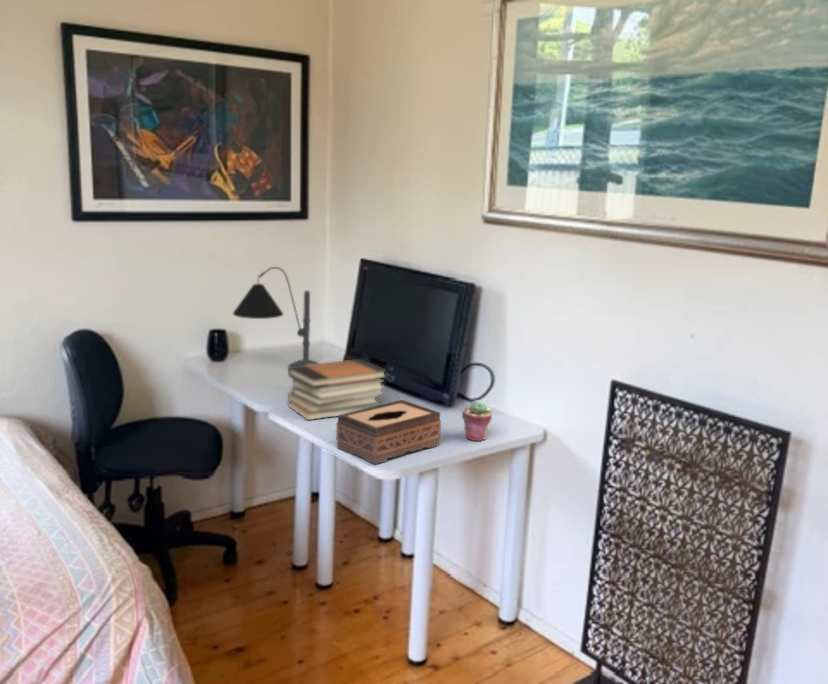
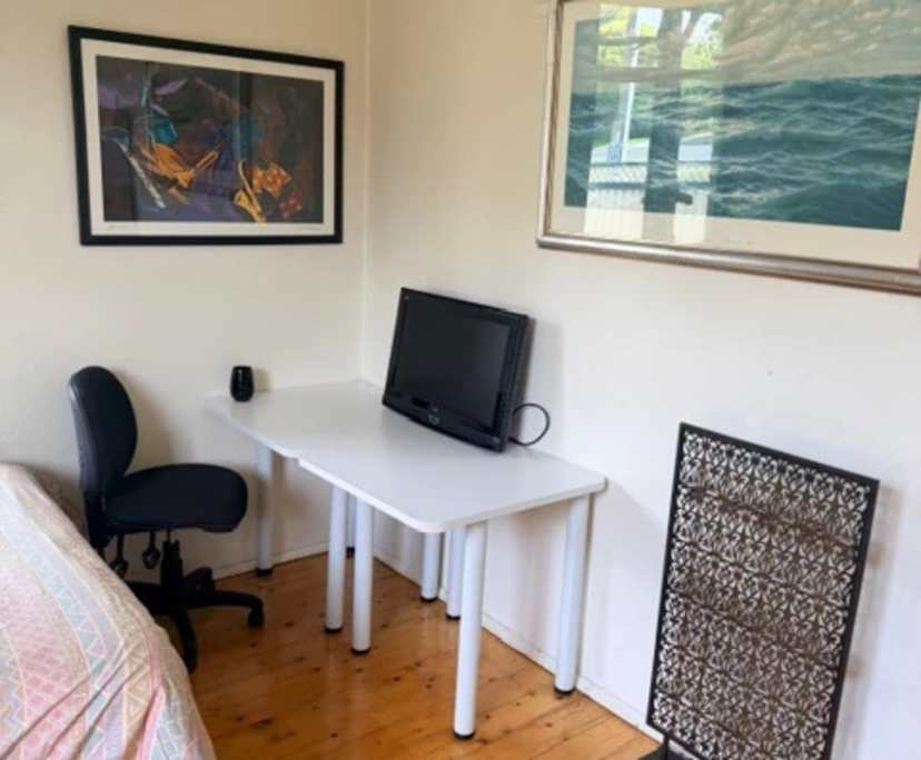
- tissue box [335,399,442,465]
- book stack [287,358,388,421]
- potted succulent [461,399,493,442]
- desk lamp [232,266,319,367]
